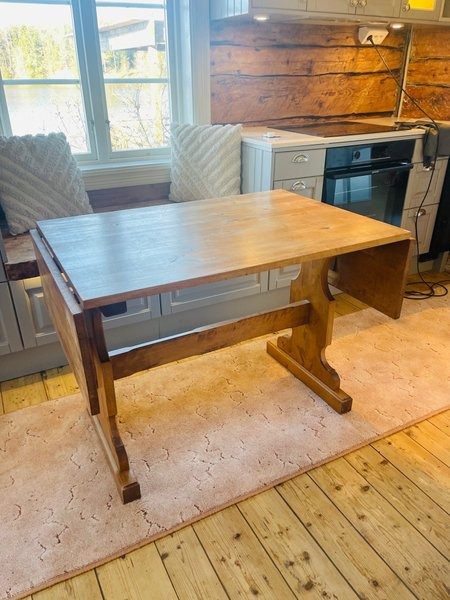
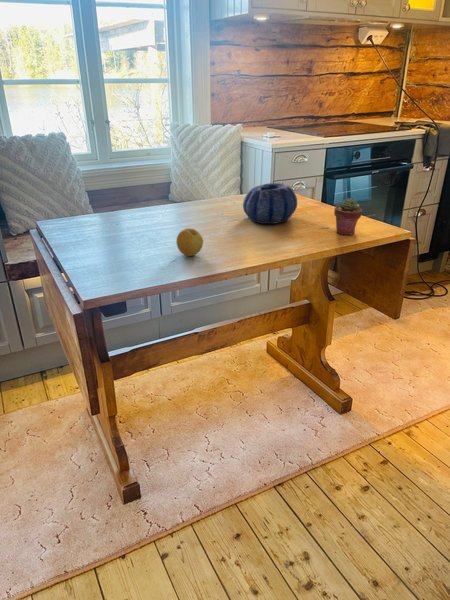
+ apple [175,228,204,257]
+ potted succulent [333,197,363,236]
+ decorative bowl [242,182,298,225]
